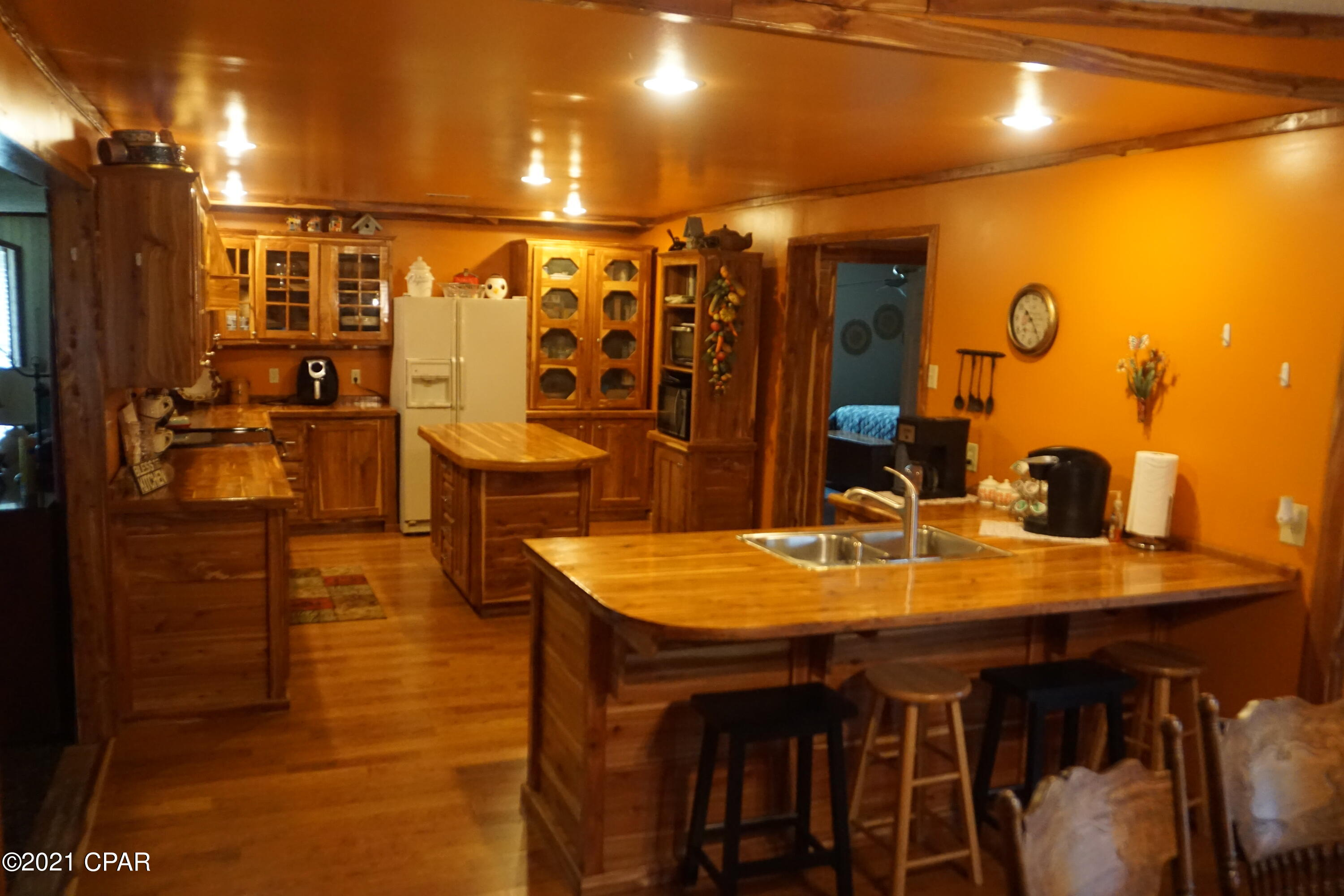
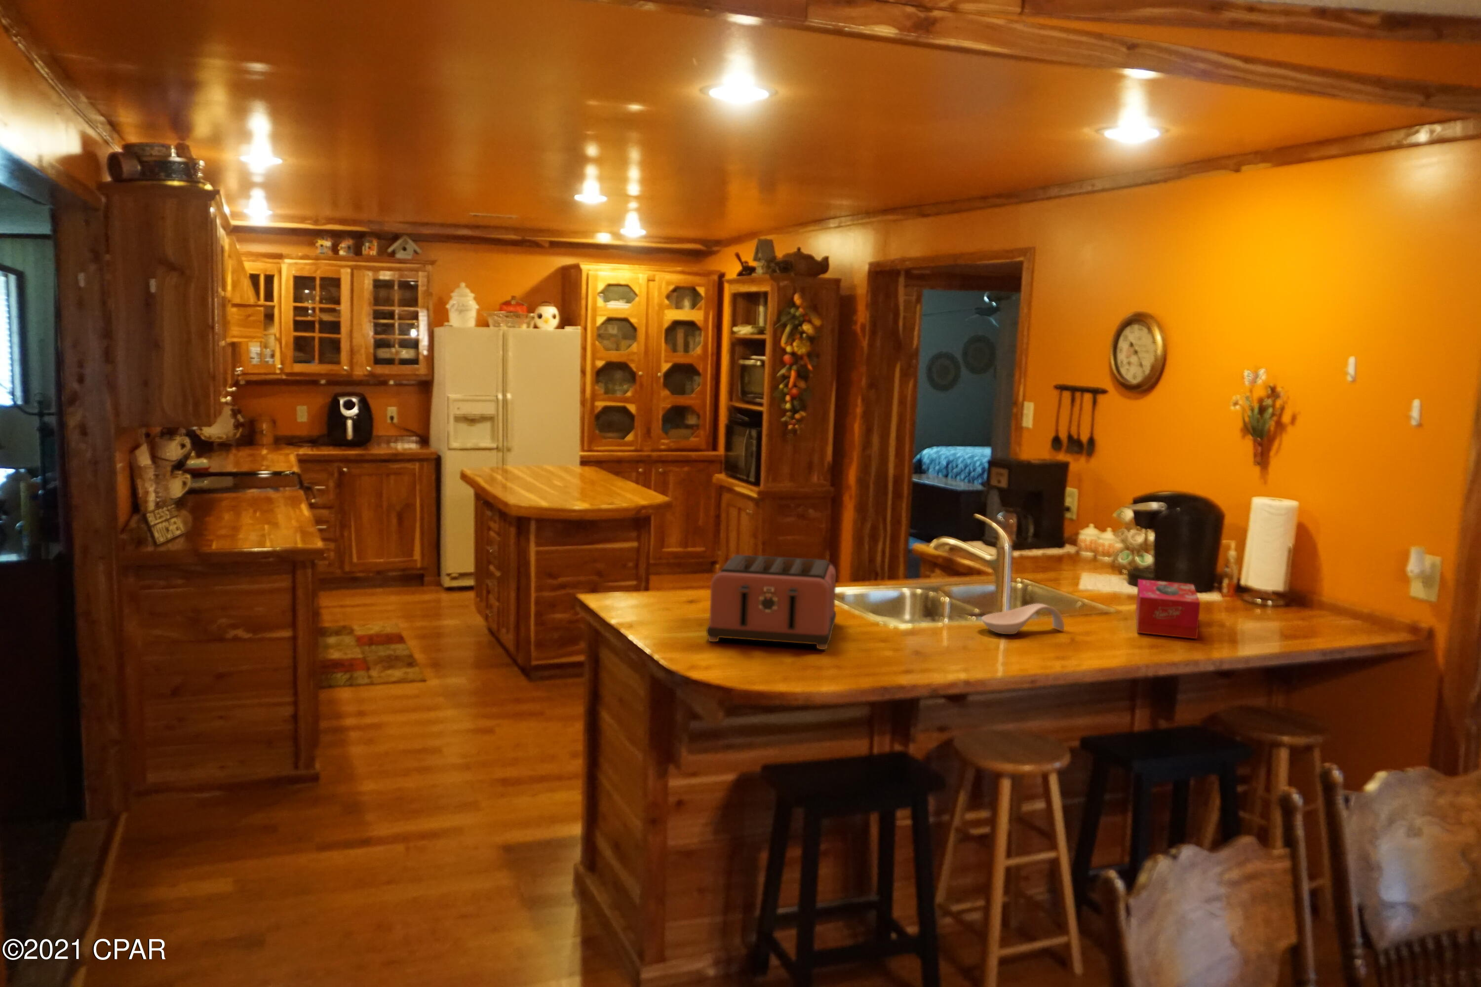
+ tissue box [1135,579,1201,639]
+ spoon rest [981,603,1064,634]
+ toaster [706,554,836,650]
